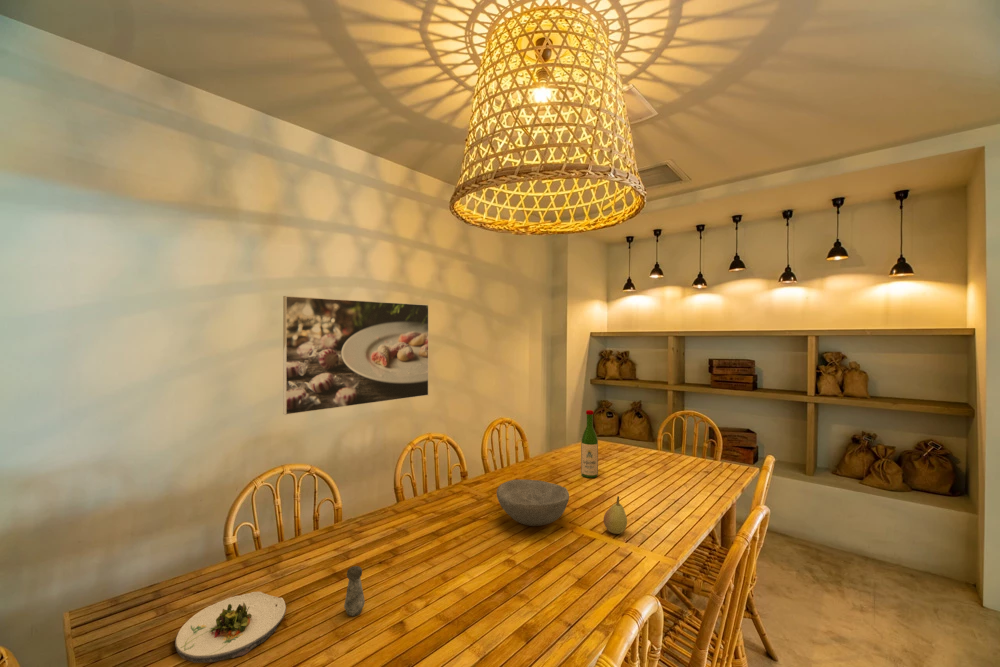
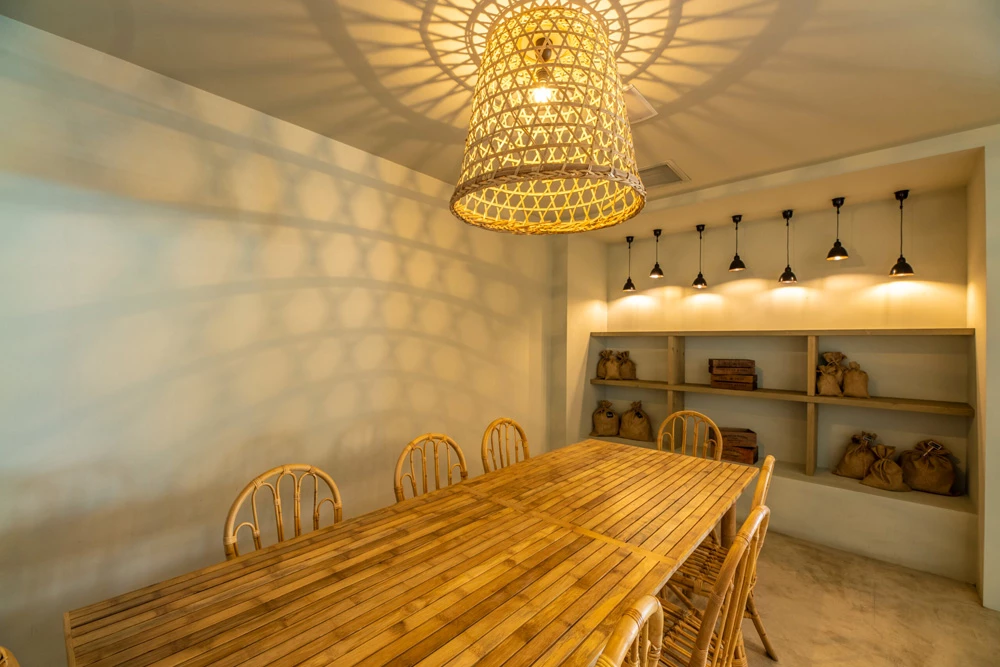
- bowl [496,479,570,527]
- salad plate [174,591,287,664]
- fruit [603,495,628,535]
- wine bottle [580,409,599,479]
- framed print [282,295,430,416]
- salt shaker [343,565,366,617]
